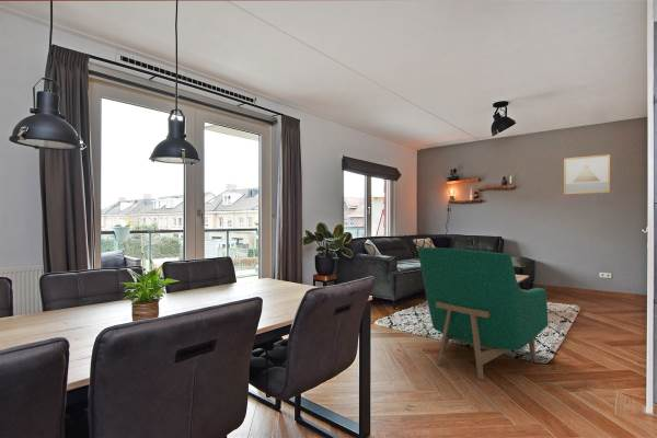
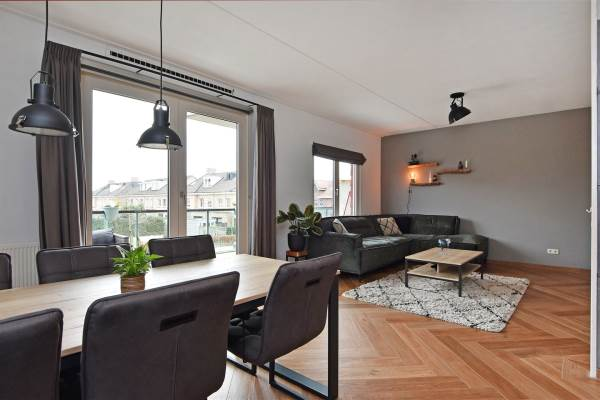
- armchair [416,246,549,381]
- wall art [563,153,611,195]
